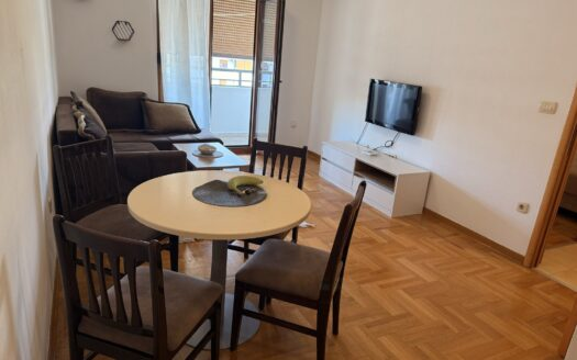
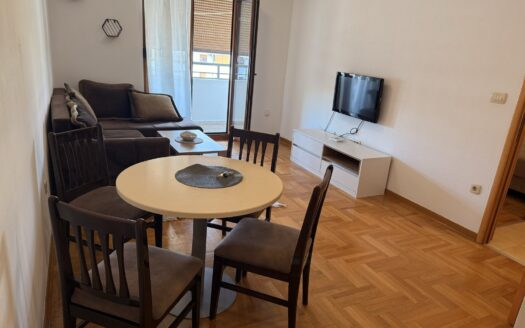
- banana [226,175,264,196]
